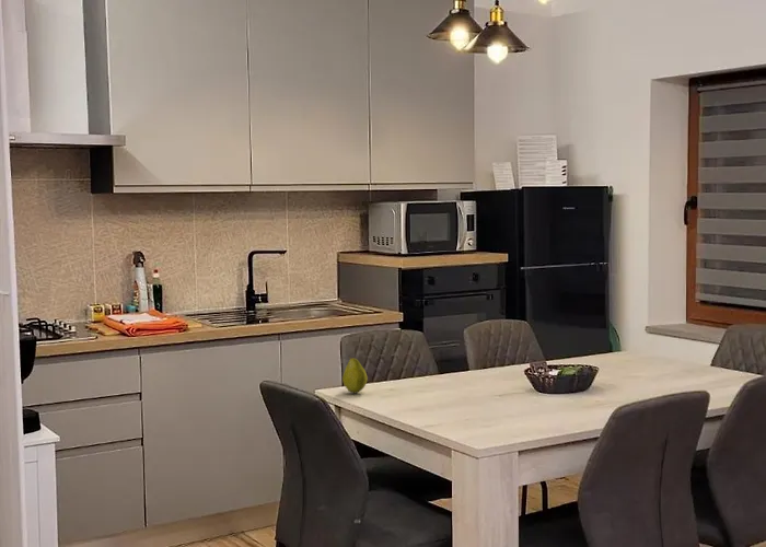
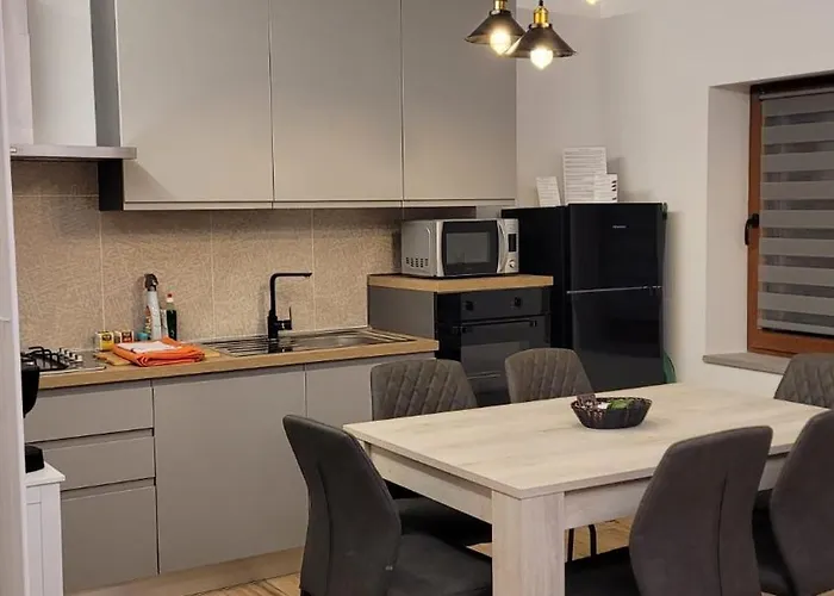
- fruit [341,356,369,394]
